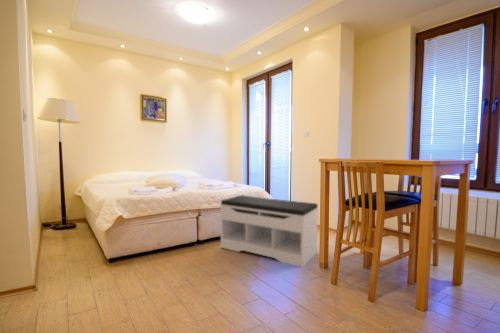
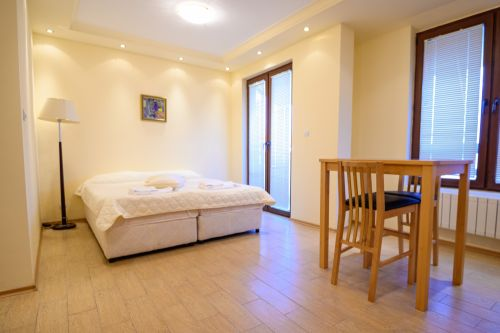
- bench [219,194,319,268]
